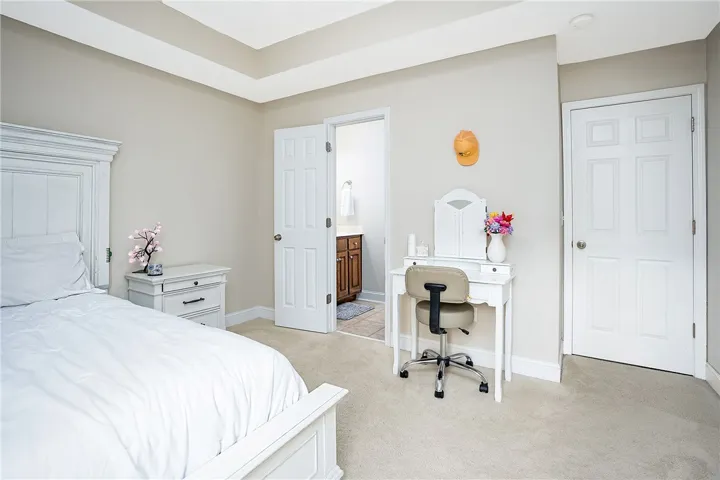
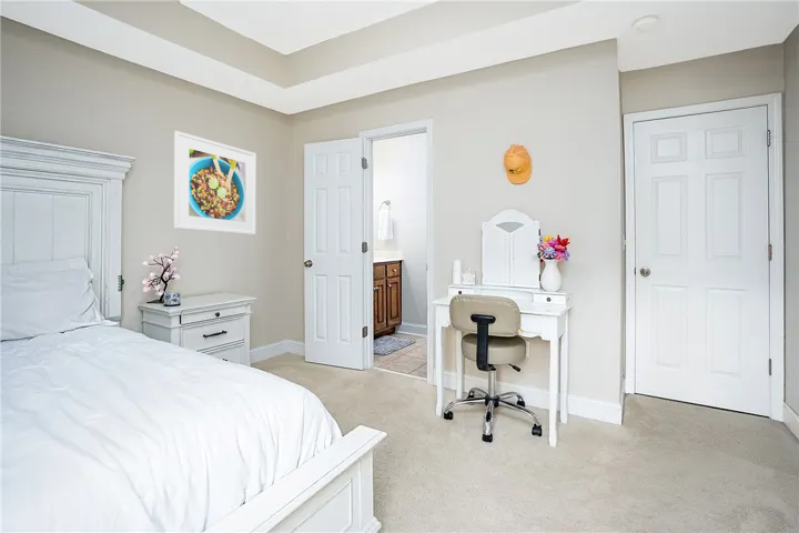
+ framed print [173,130,257,237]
